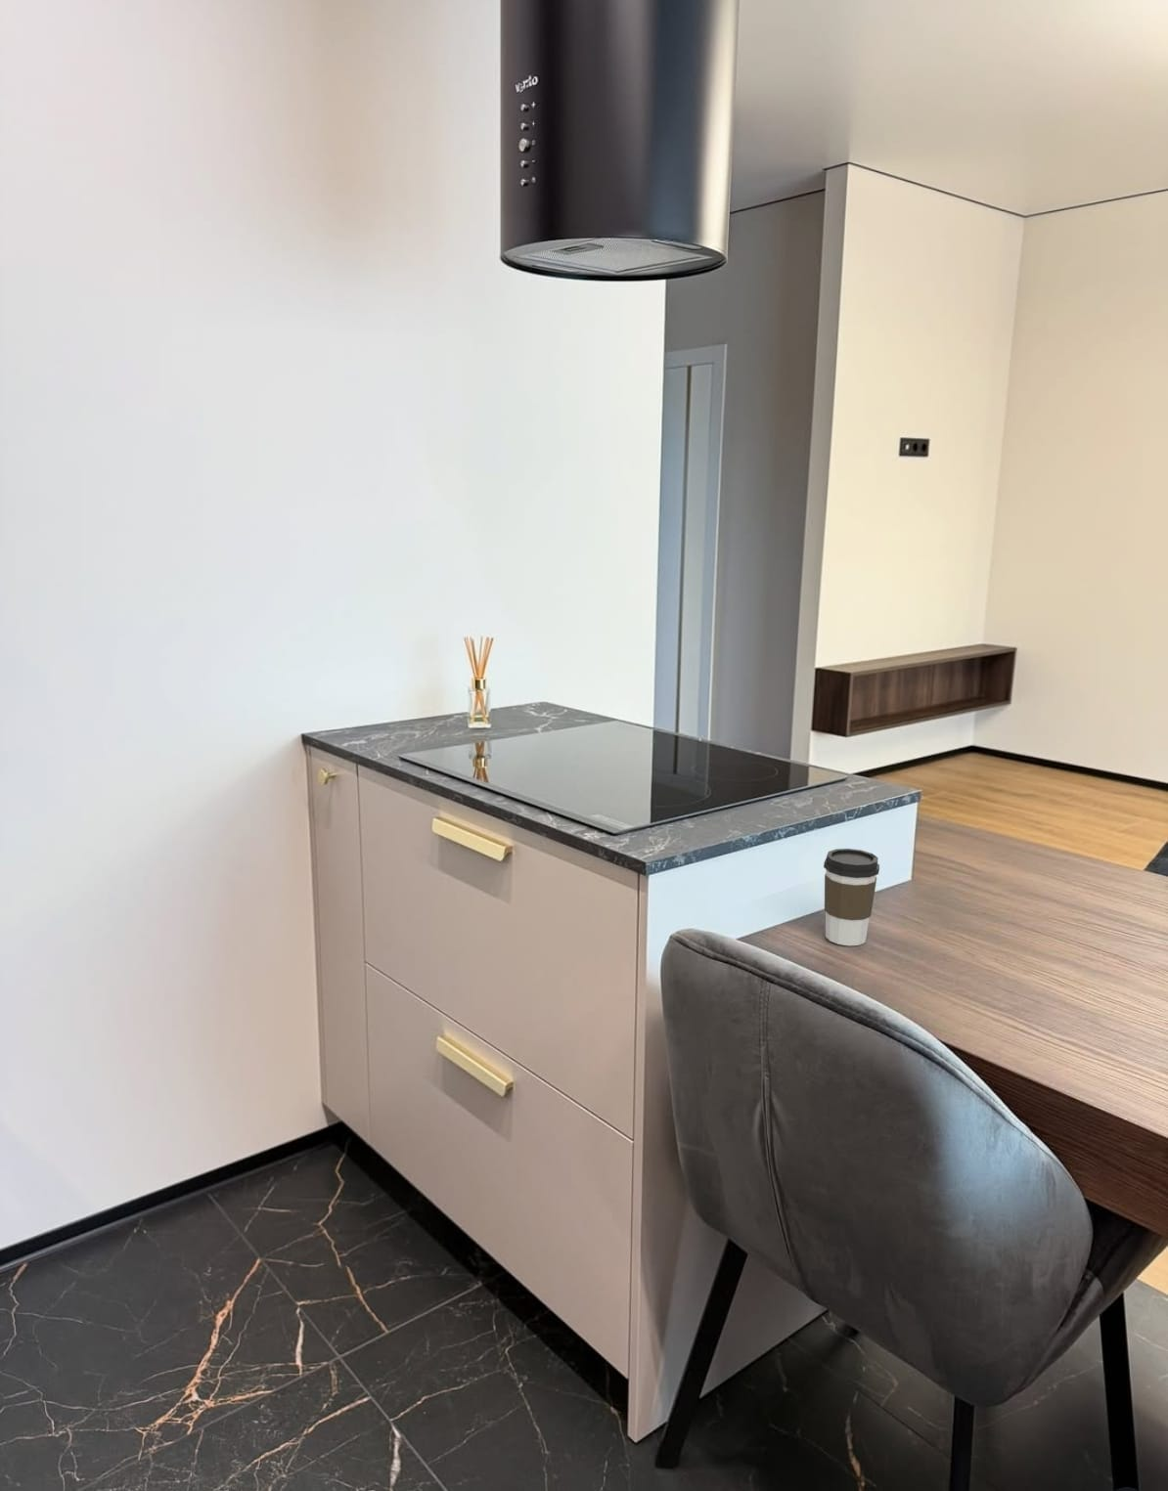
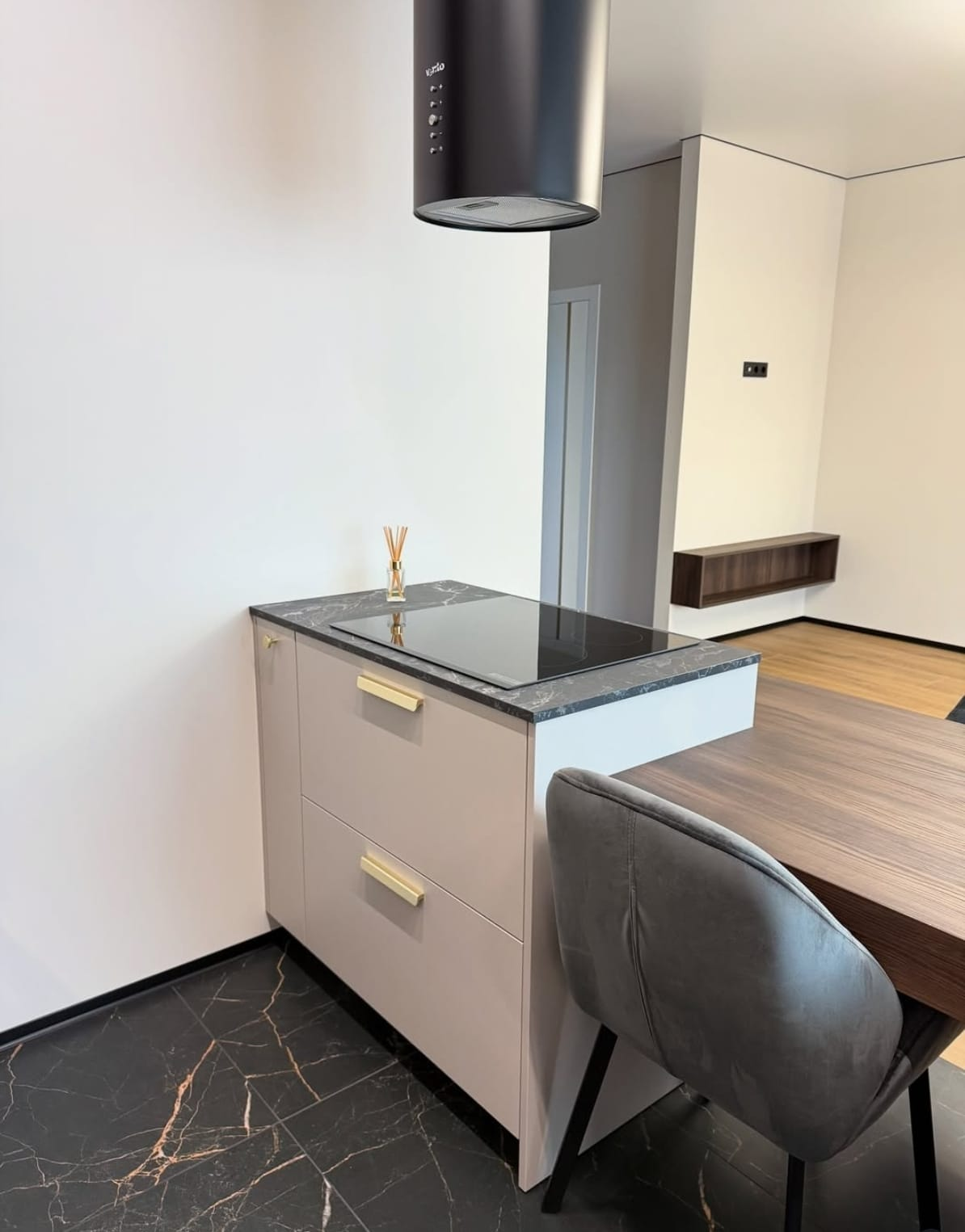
- coffee cup [823,847,880,946]
